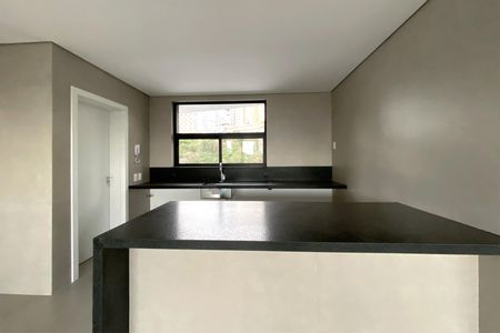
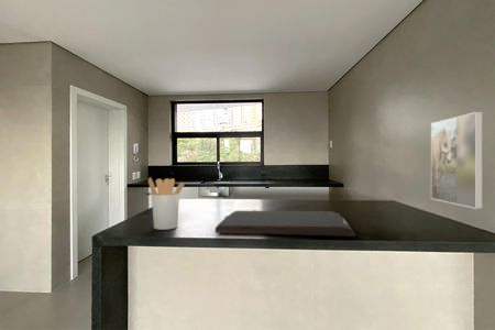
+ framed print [430,111,484,210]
+ utensil holder [147,176,186,231]
+ cutting board [215,209,356,238]
